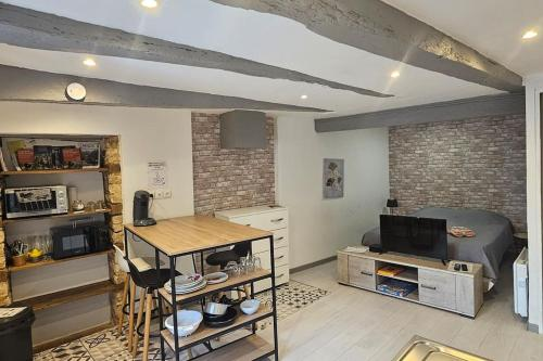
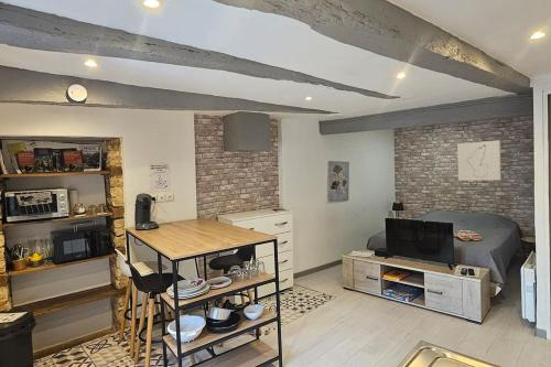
+ wall art [456,139,503,182]
